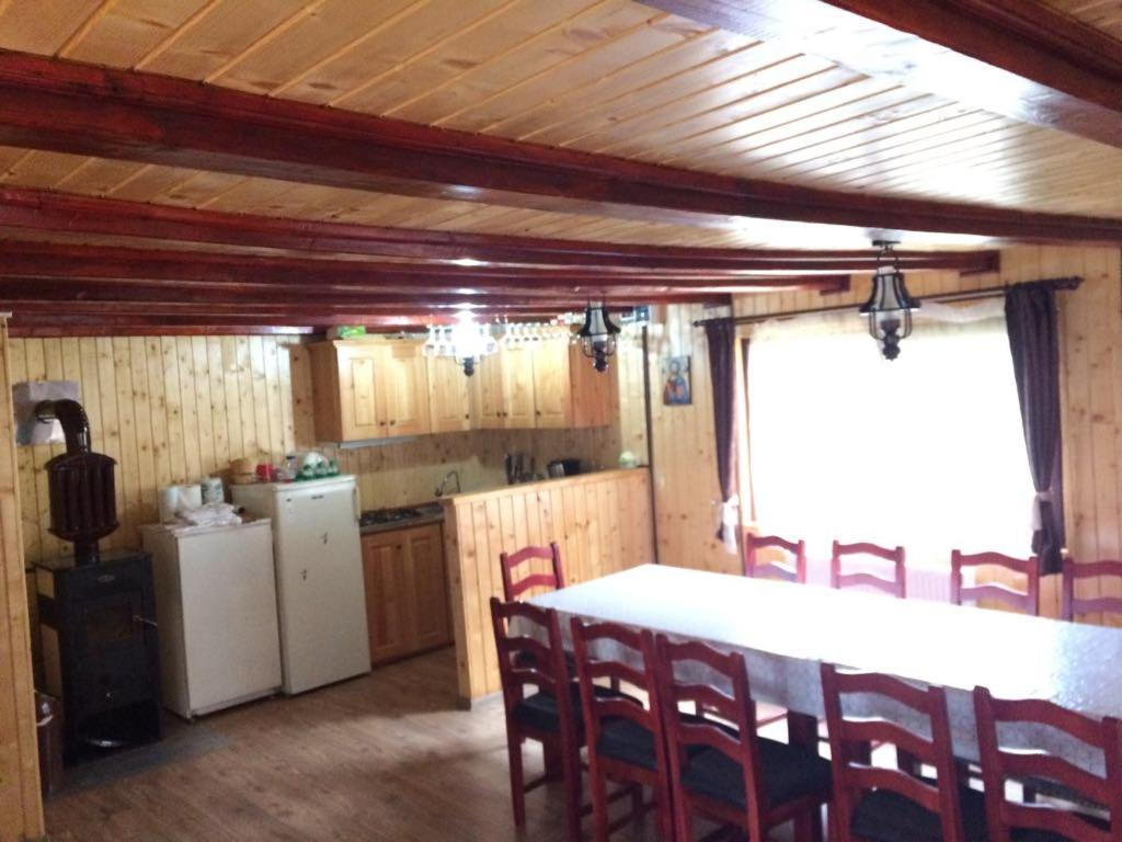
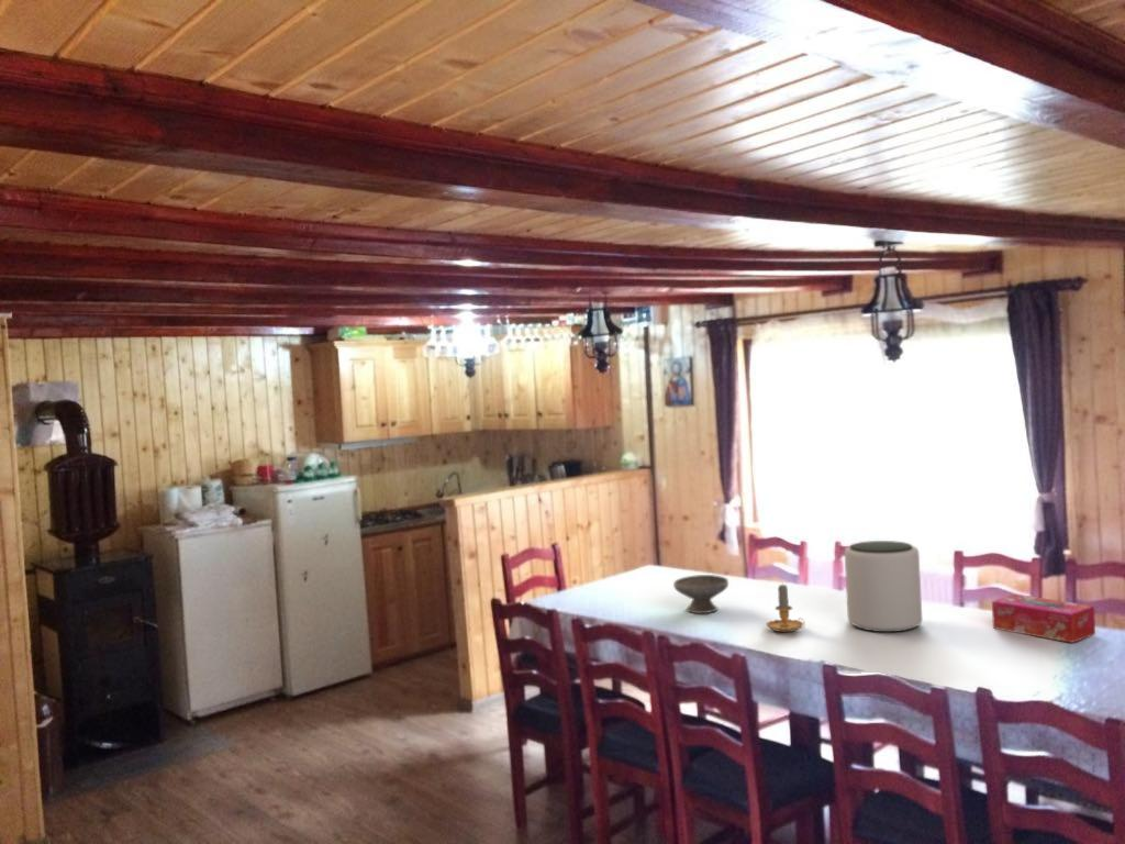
+ plant pot [844,540,923,633]
+ bowl [672,574,729,614]
+ candle [765,584,806,633]
+ tissue box [991,593,1096,644]
